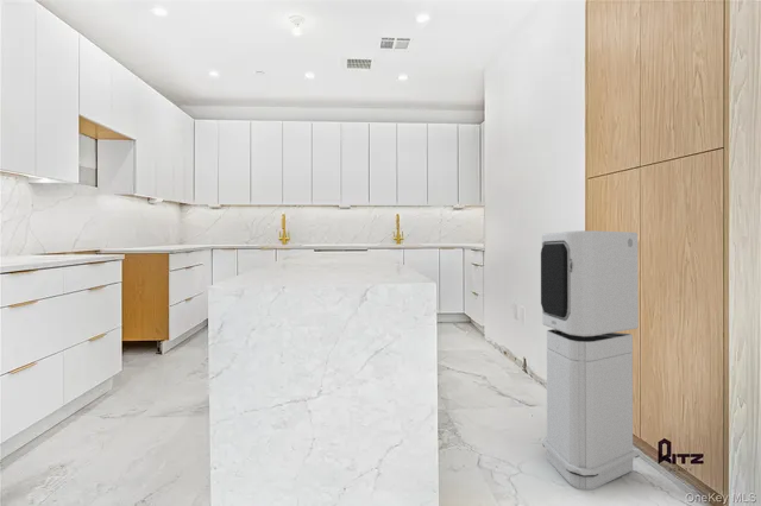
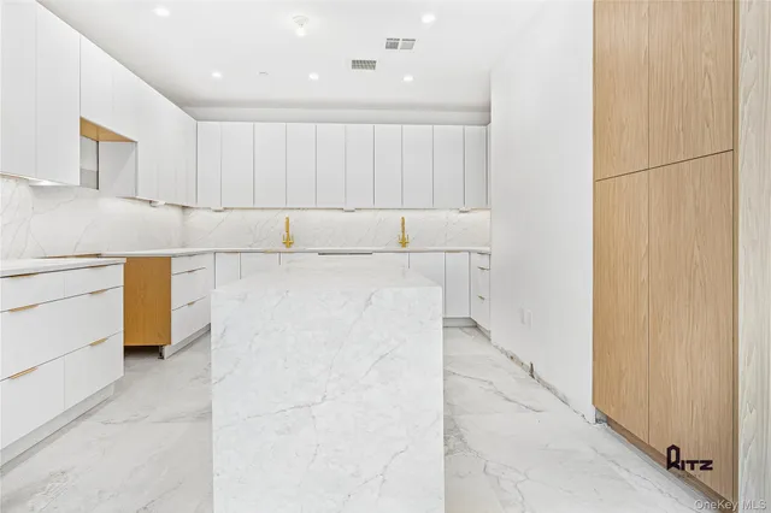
- air purifier [540,229,640,491]
